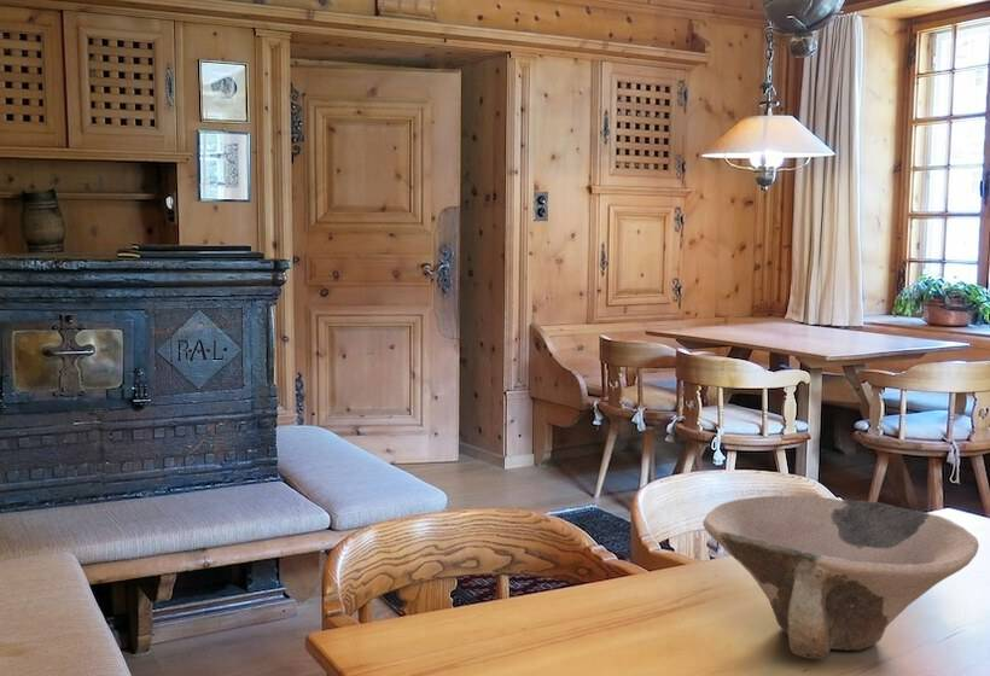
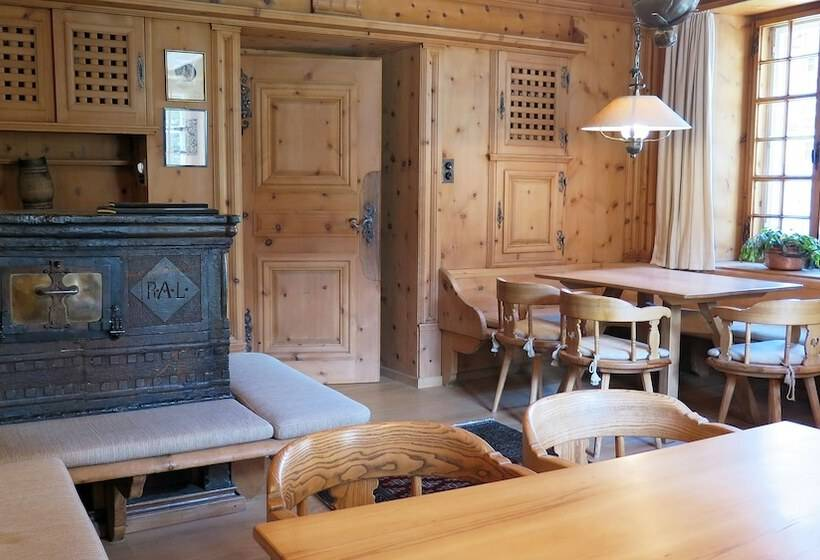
- ceramic bowl [701,495,980,660]
